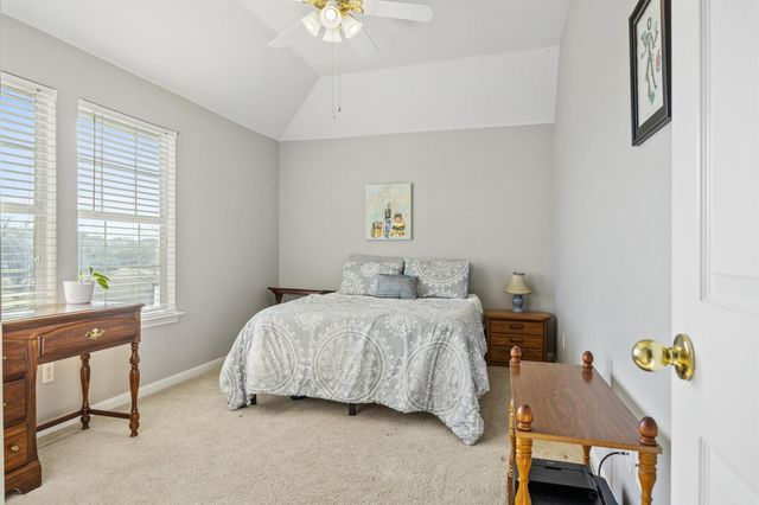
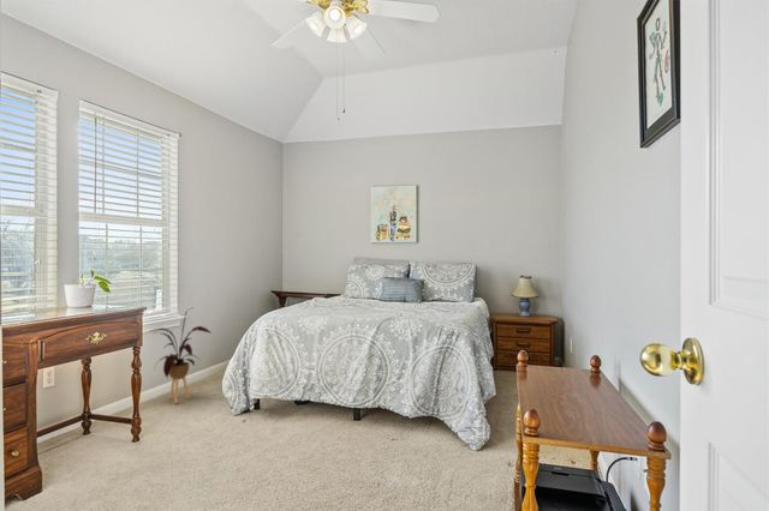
+ house plant [150,307,213,404]
